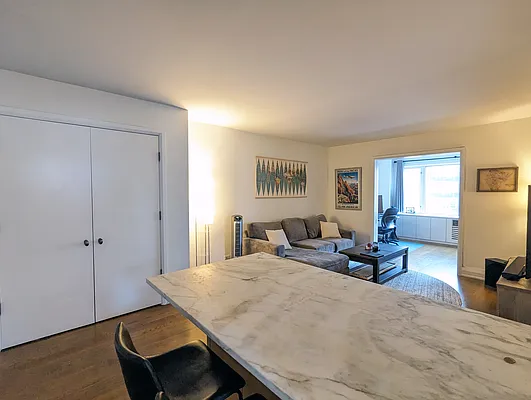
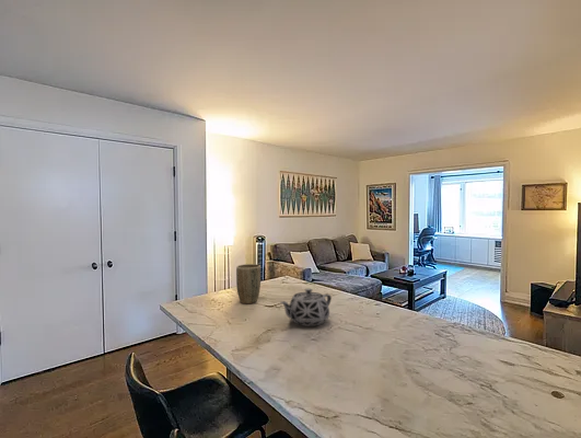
+ plant pot [235,263,263,304]
+ teapot [279,287,333,327]
